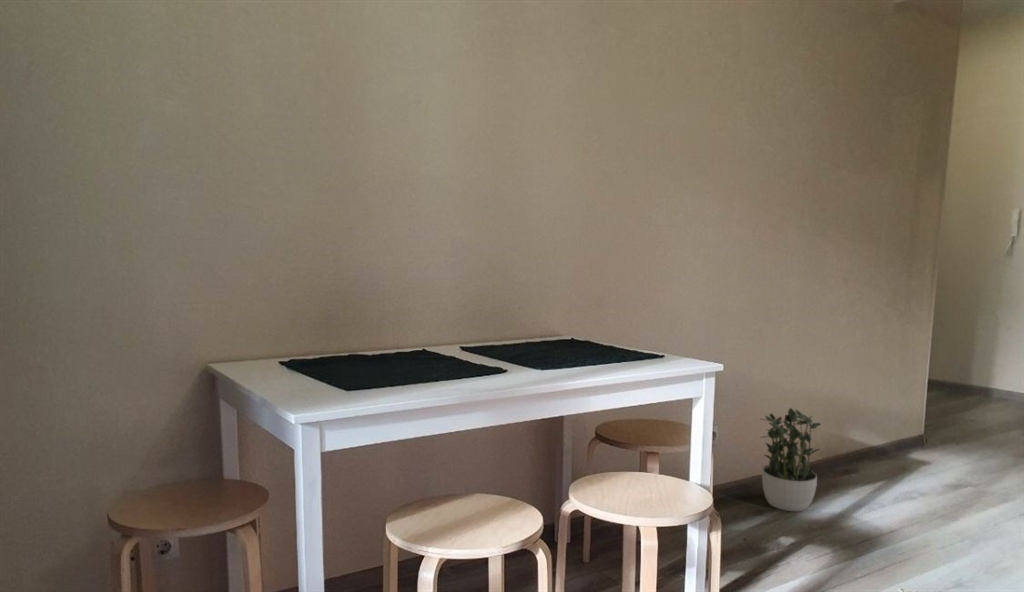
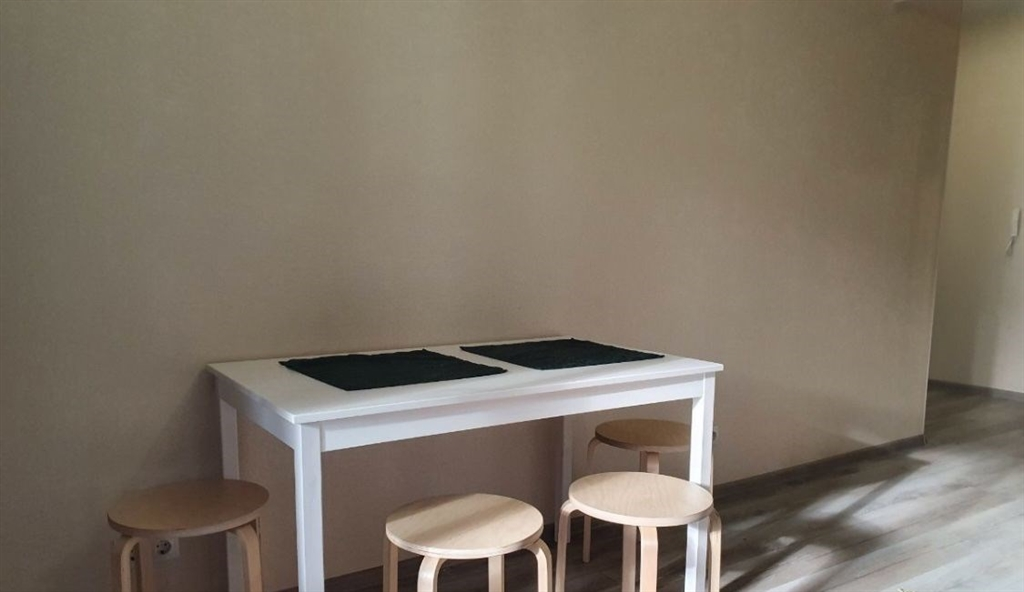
- potted plant [760,407,822,512]
